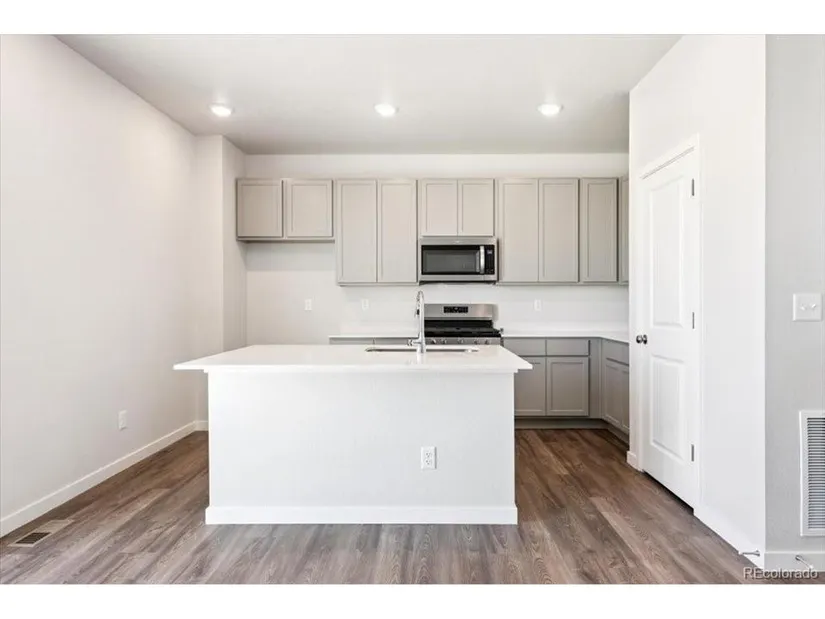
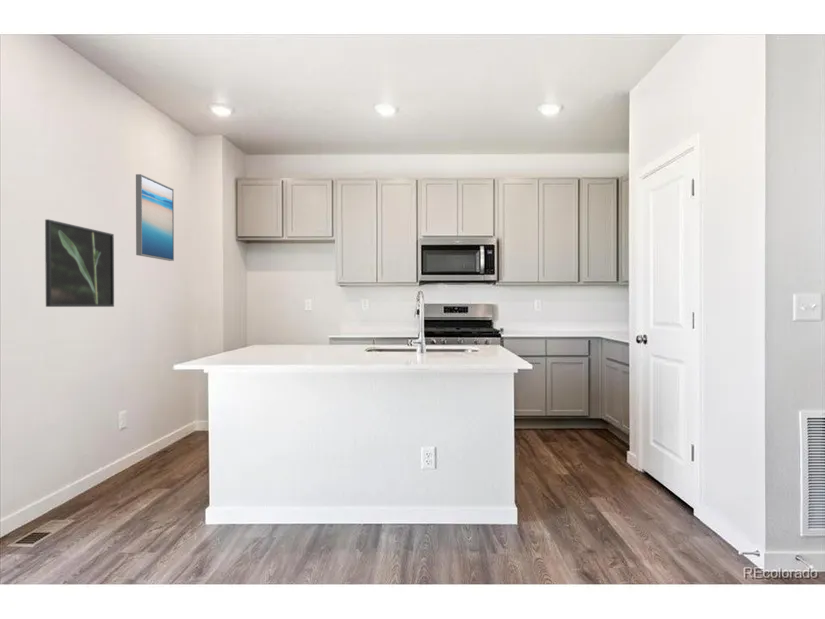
+ wall art [135,173,175,262]
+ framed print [44,218,115,308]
